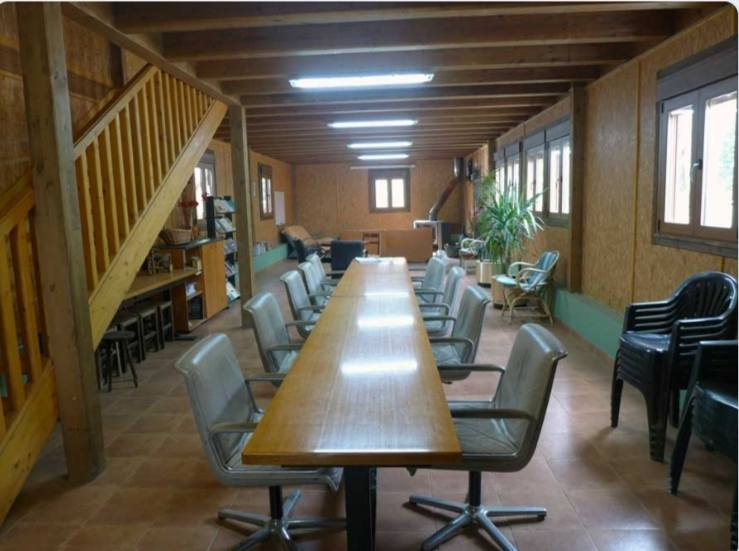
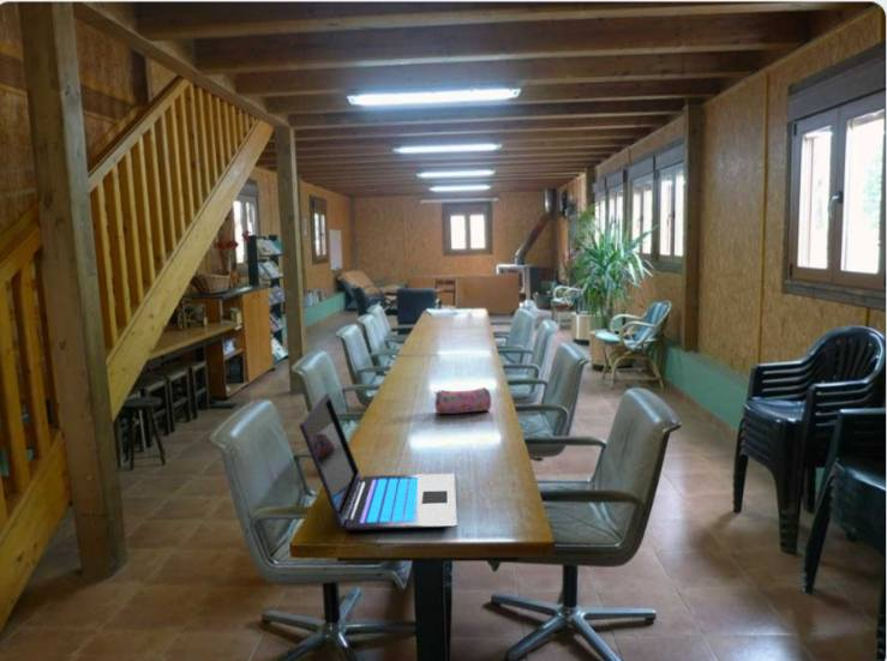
+ pencil case [433,386,492,415]
+ laptop [298,392,459,531]
